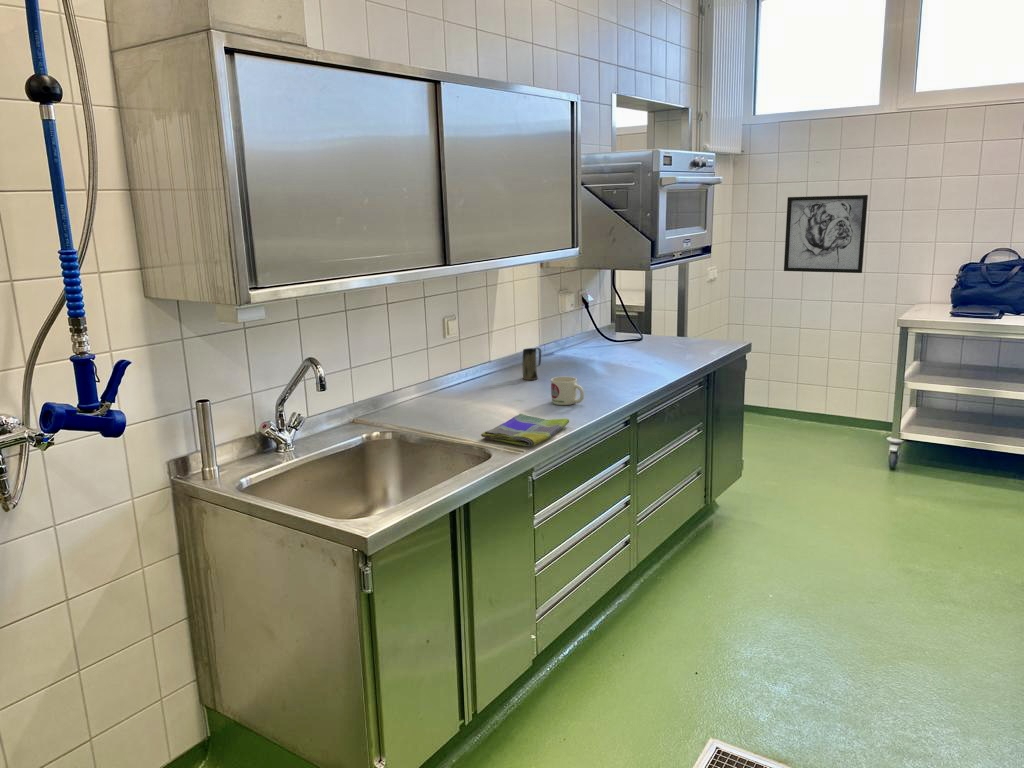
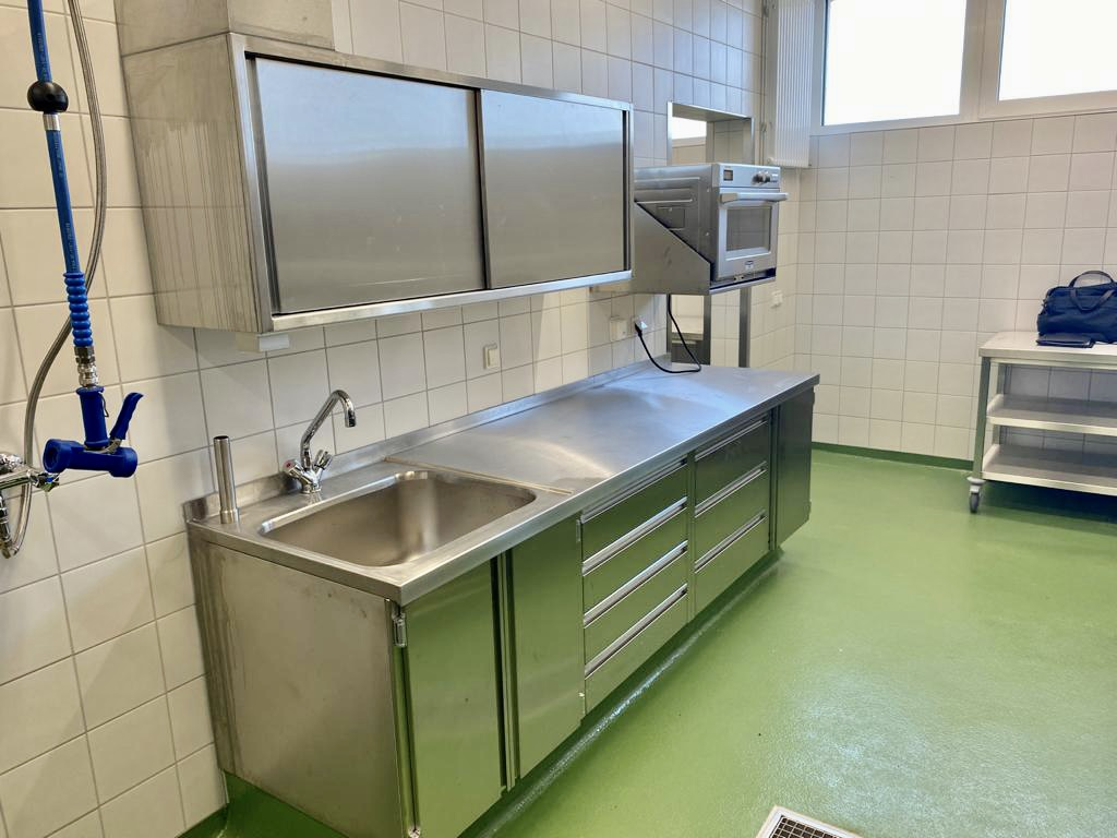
- mug [550,376,585,406]
- wall art [783,194,869,274]
- dish towel [480,413,570,448]
- mug [521,347,542,381]
